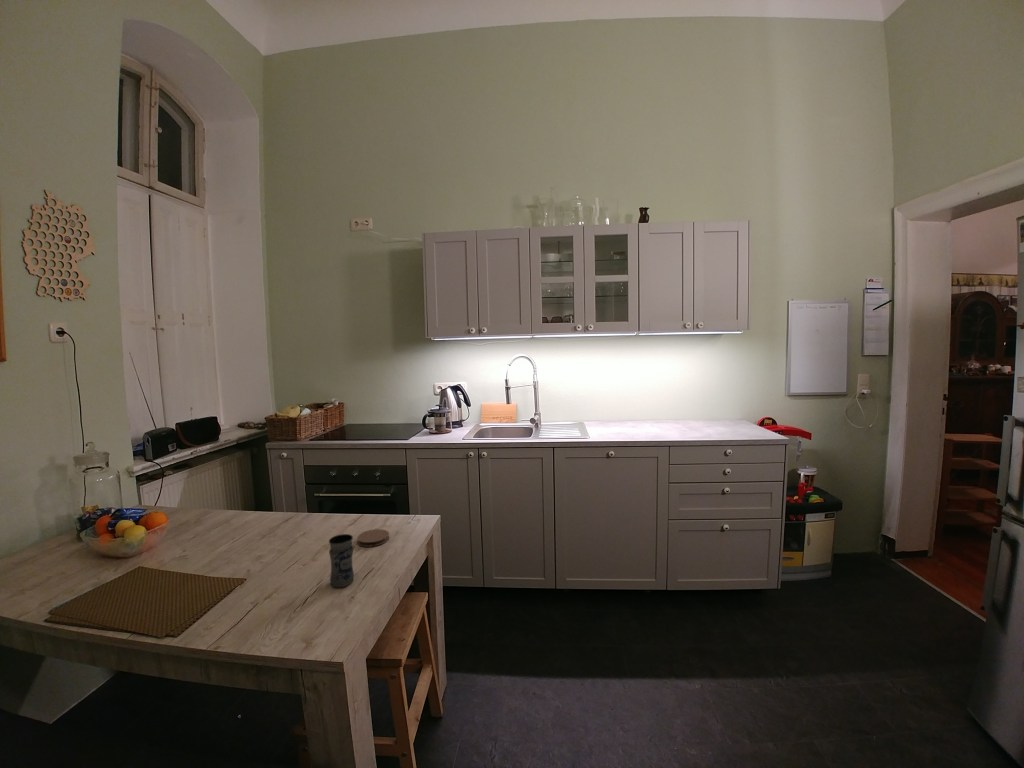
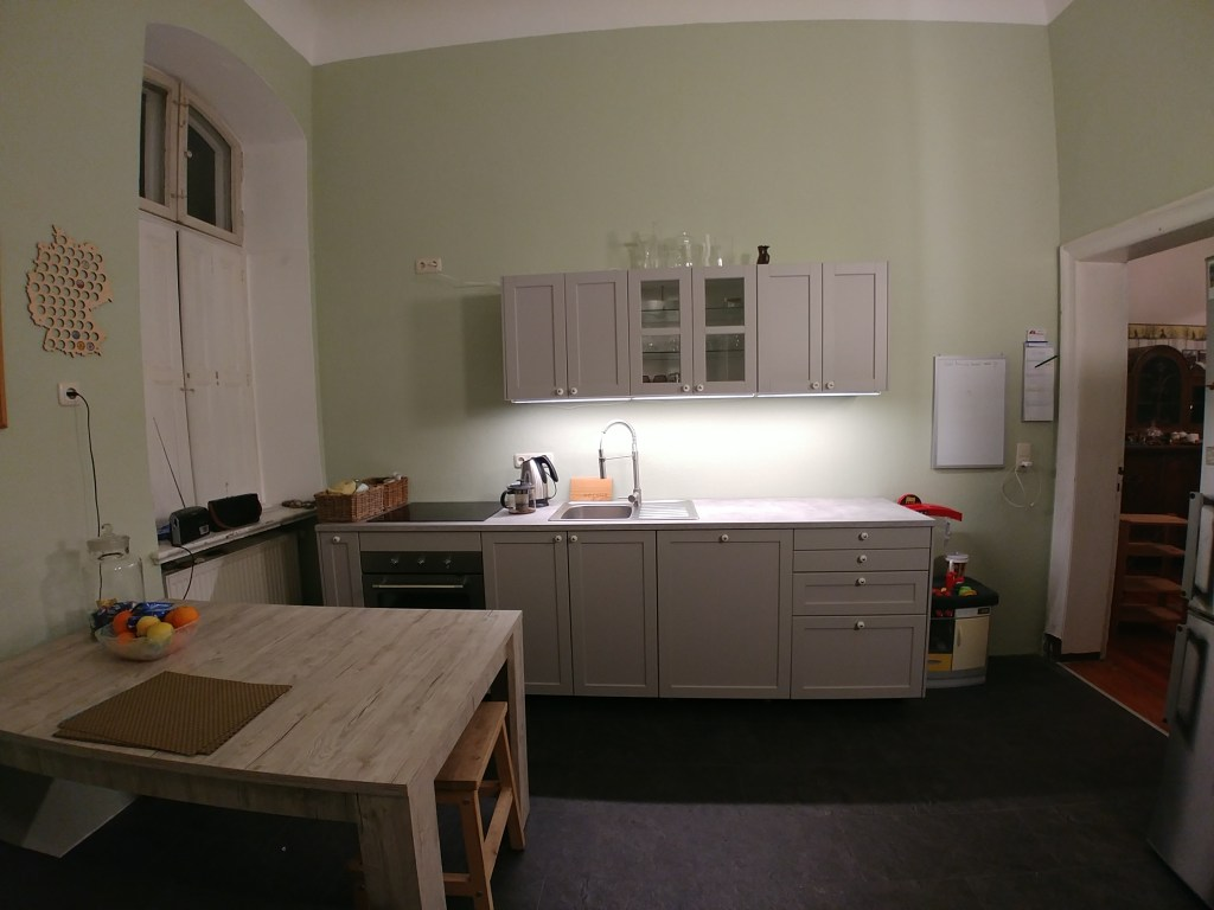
- coaster [356,528,390,548]
- jar [328,533,355,588]
